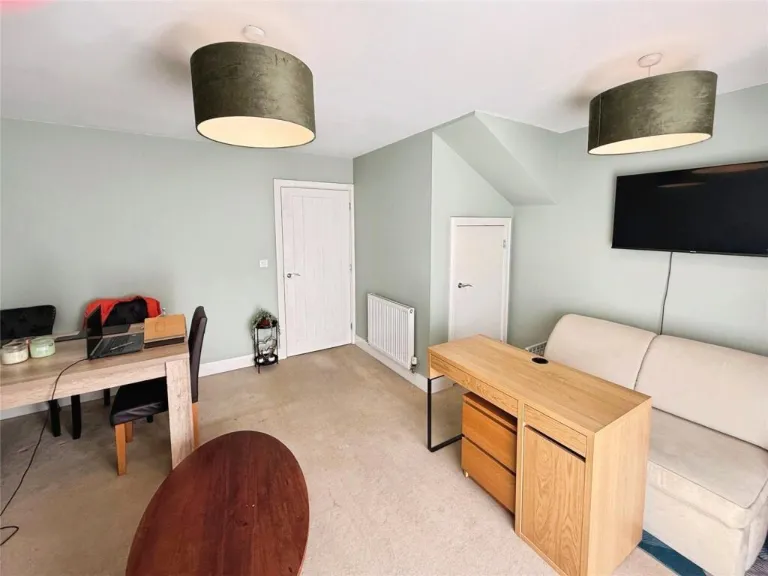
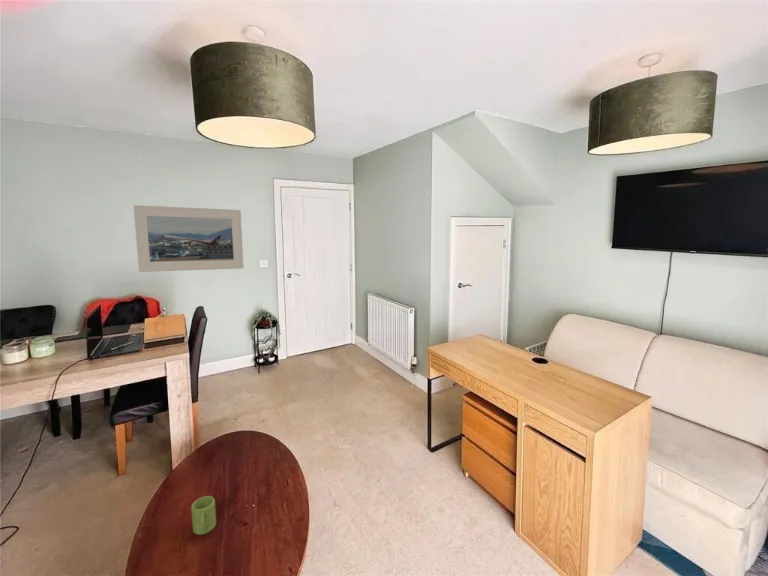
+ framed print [133,204,245,273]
+ mug [190,495,217,536]
